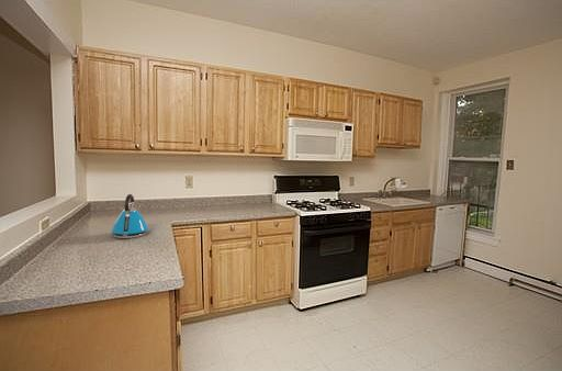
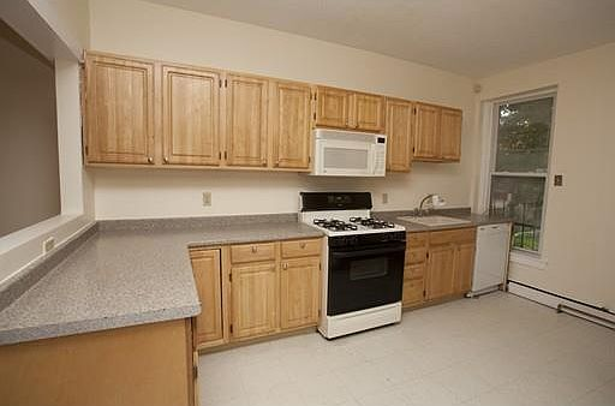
- kettle [110,193,149,239]
